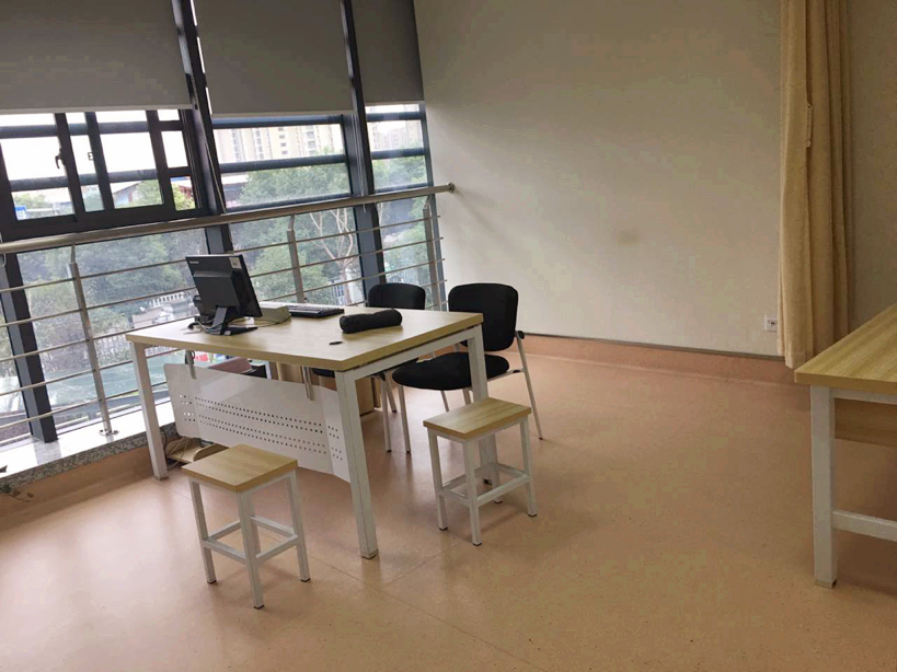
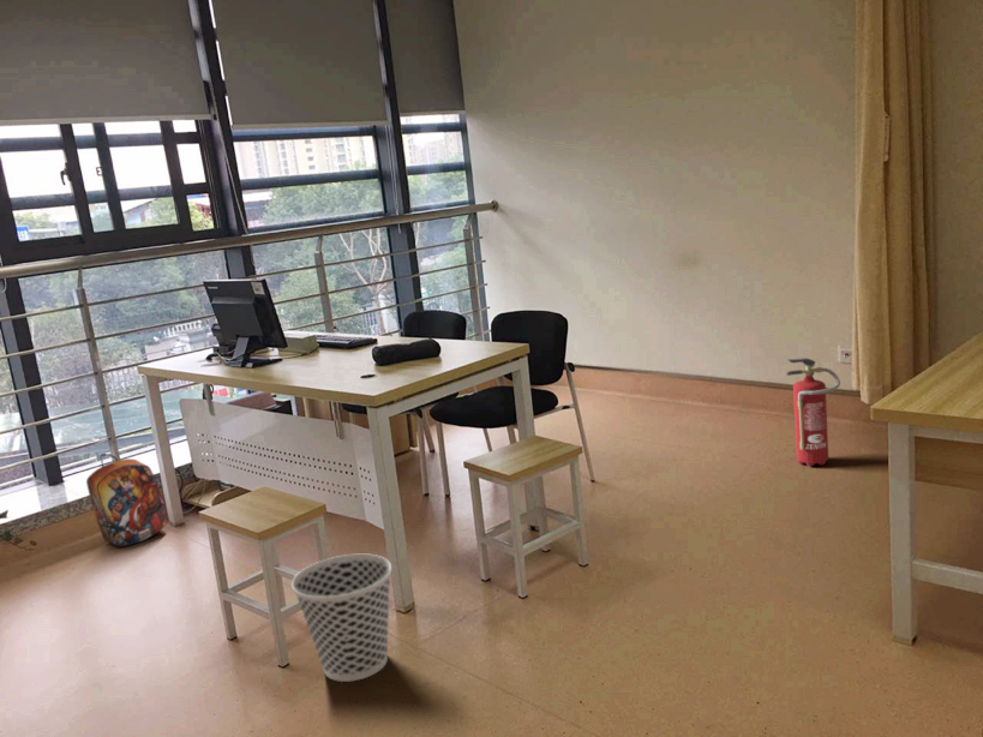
+ backpack [85,453,168,547]
+ fire extinguisher [785,356,841,467]
+ wastebasket [290,553,392,683]
